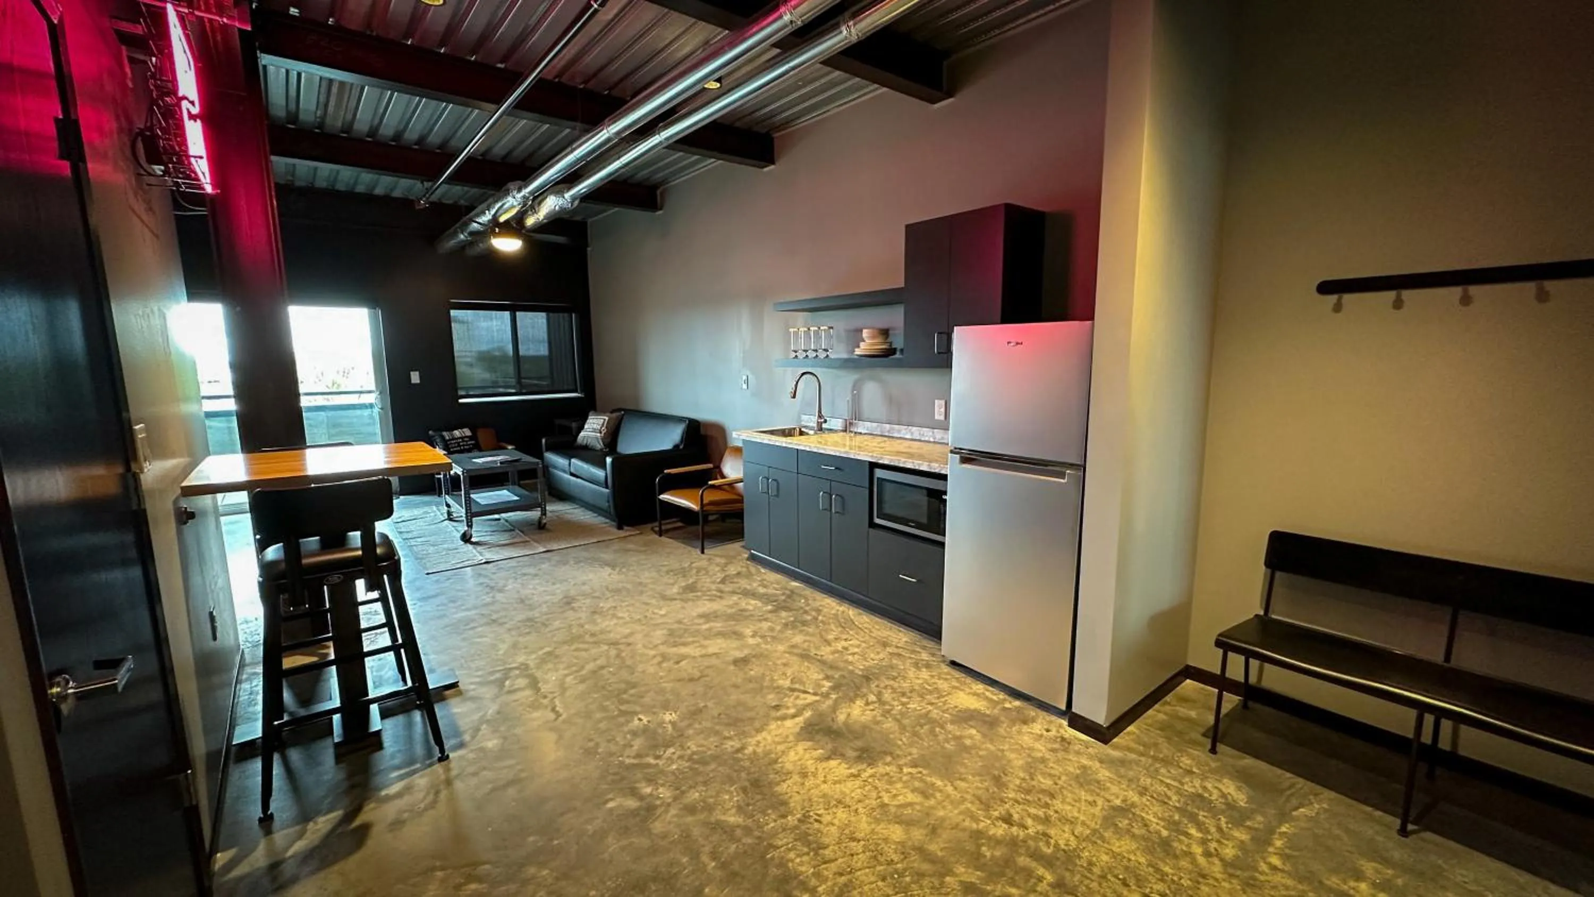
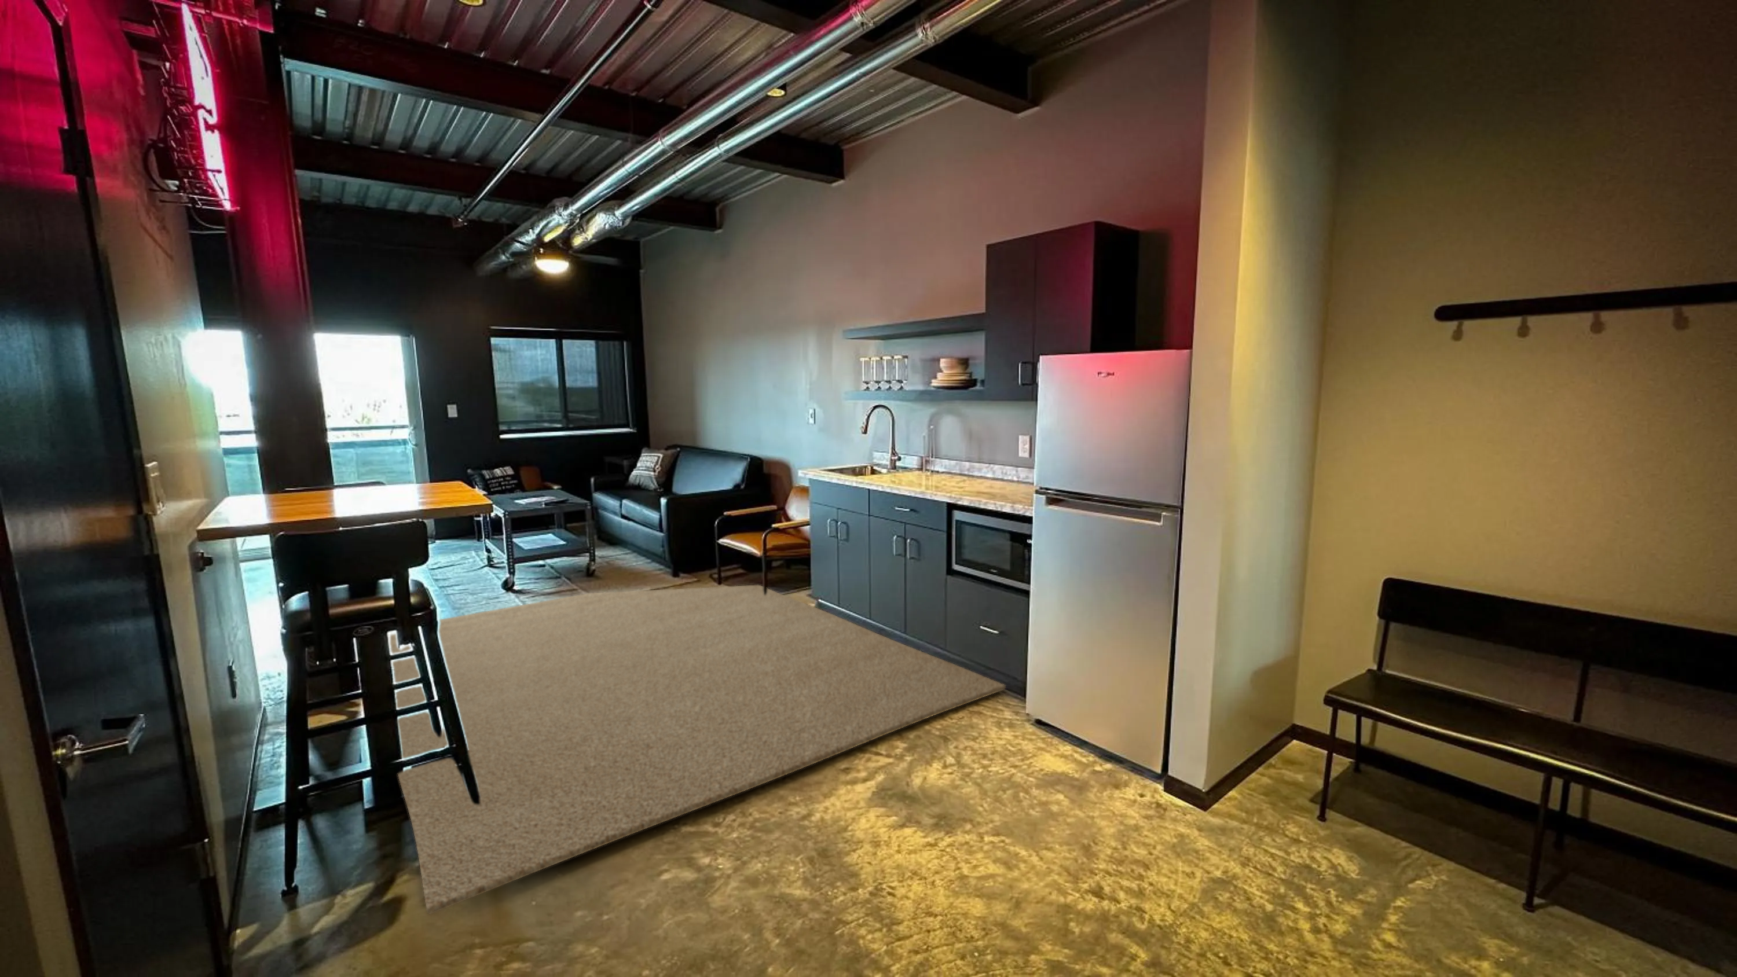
+ rug [390,585,1006,915]
